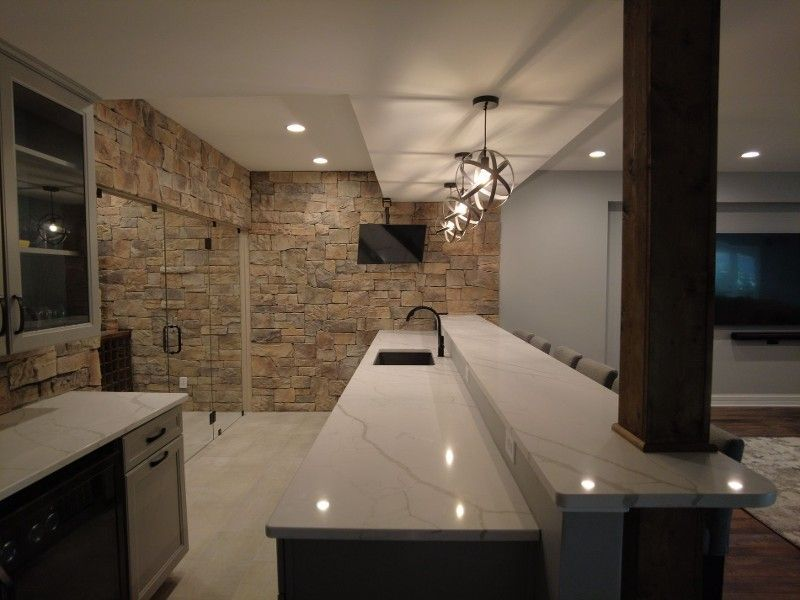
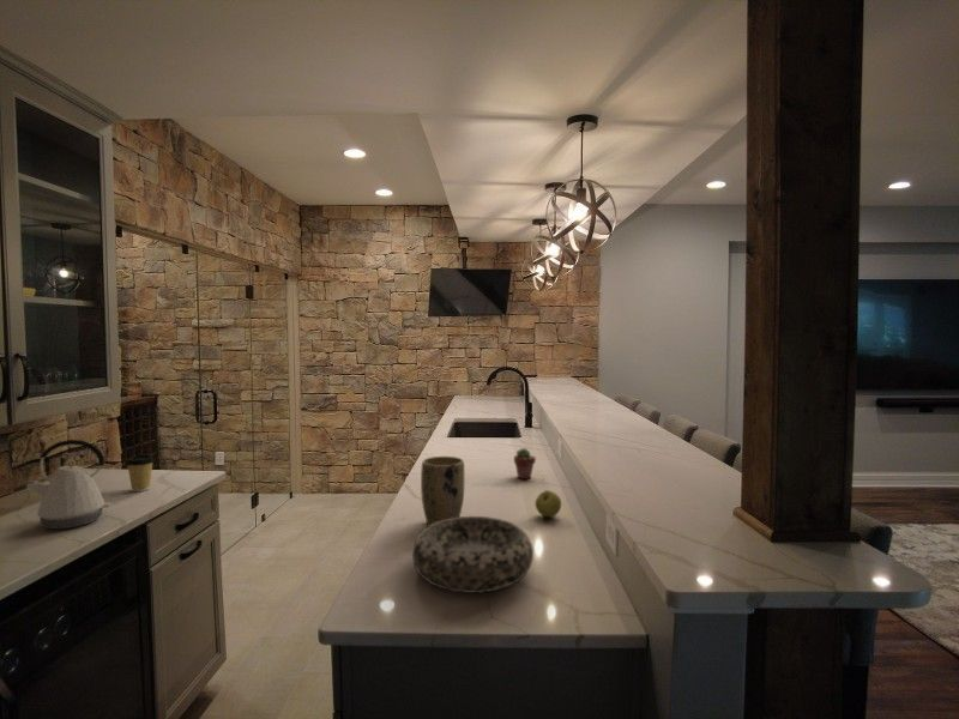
+ plant pot [420,455,465,526]
+ apple [535,489,562,518]
+ kettle [25,439,111,530]
+ decorative bowl [411,515,535,594]
+ coffee cup [125,453,156,493]
+ potted succulent [513,447,537,481]
